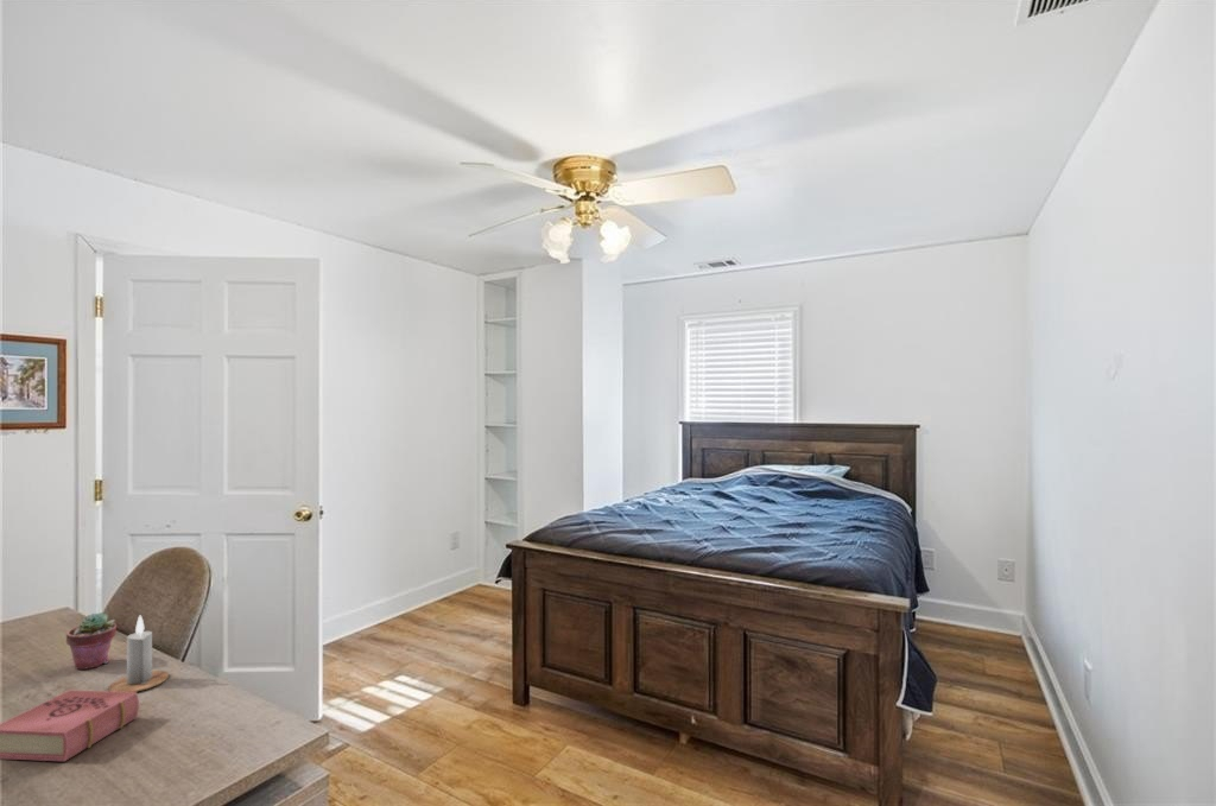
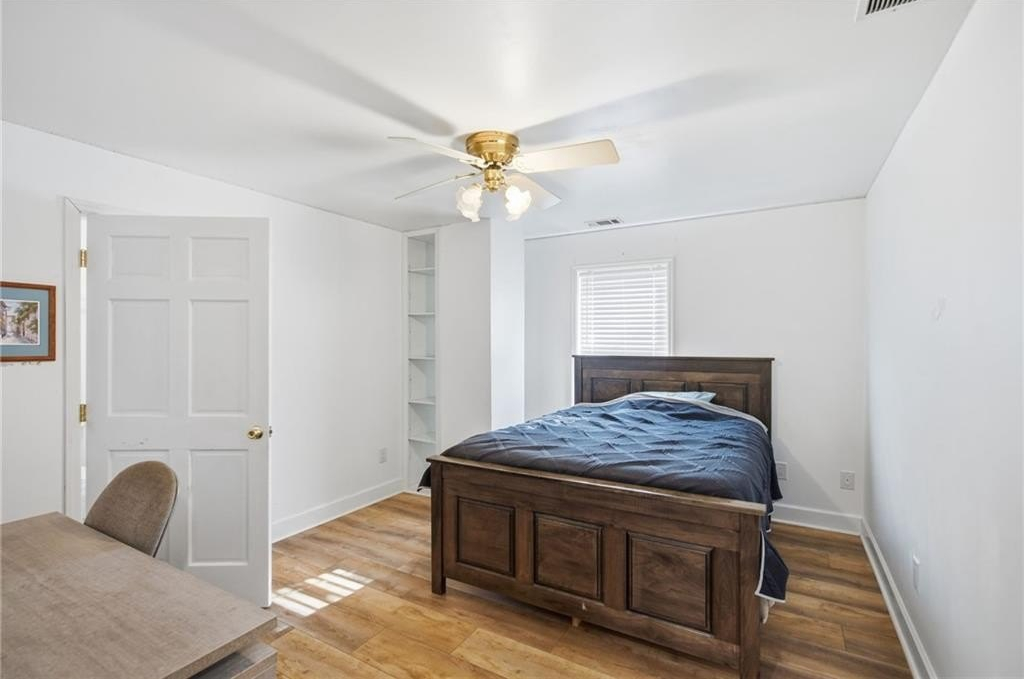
- candle [108,615,170,693]
- potted succulent [65,611,118,671]
- book [0,688,140,762]
